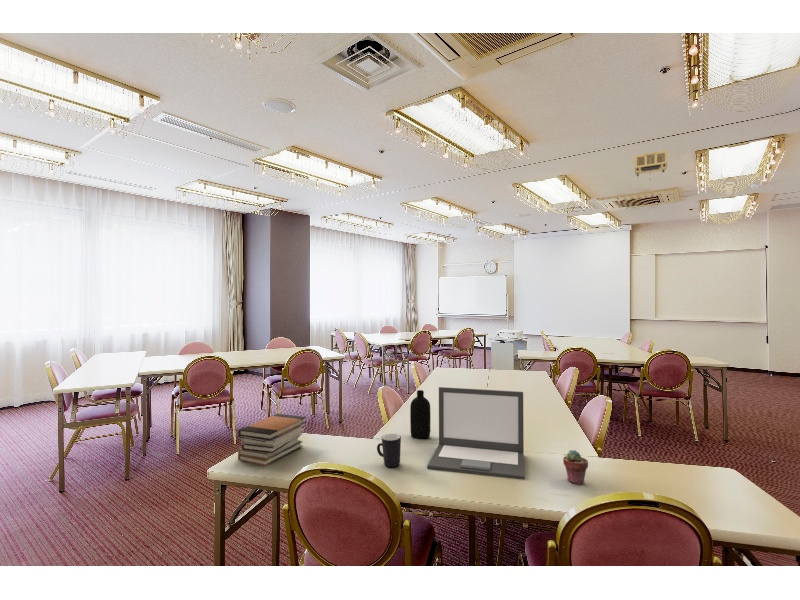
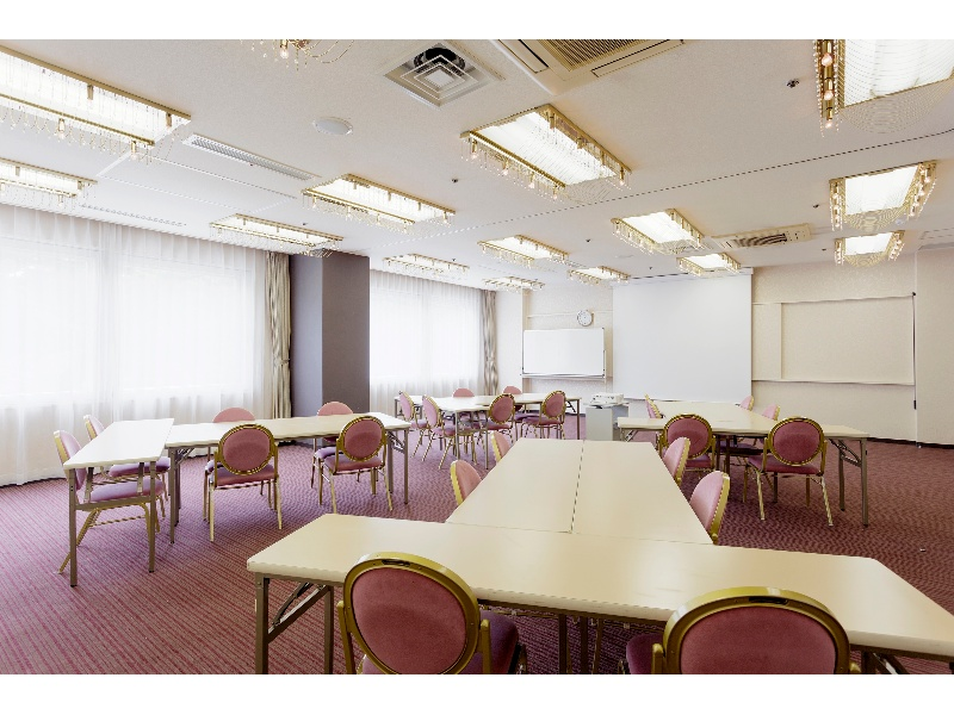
- bottle [409,389,431,439]
- potted succulent [562,449,589,486]
- laptop [426,386,525,480]
- mug [376,433,402,468]
- projector [634,149,668,182]
- book stack [237,413,307,467]
